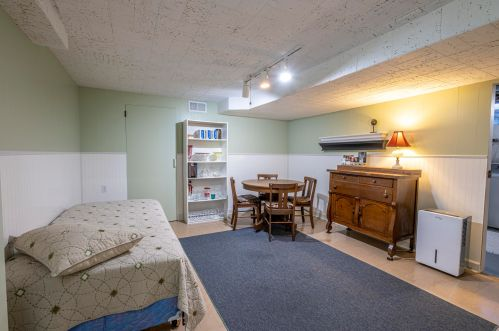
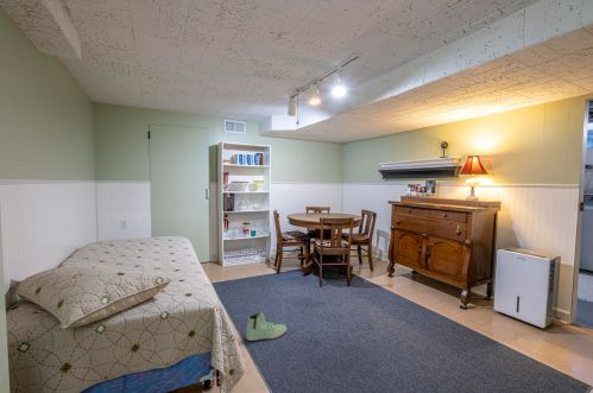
+ sneaker [245,310,288,342]
